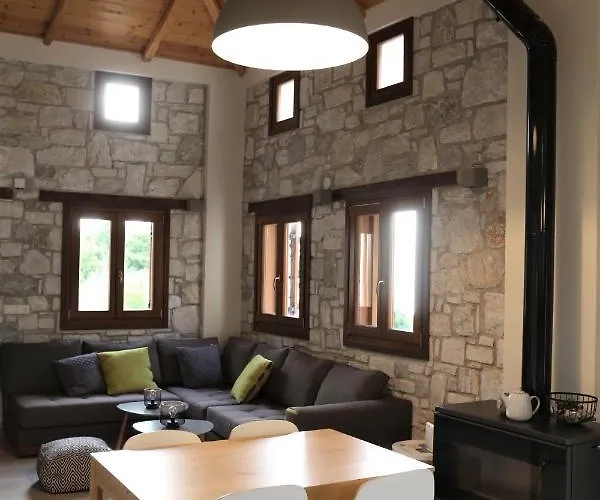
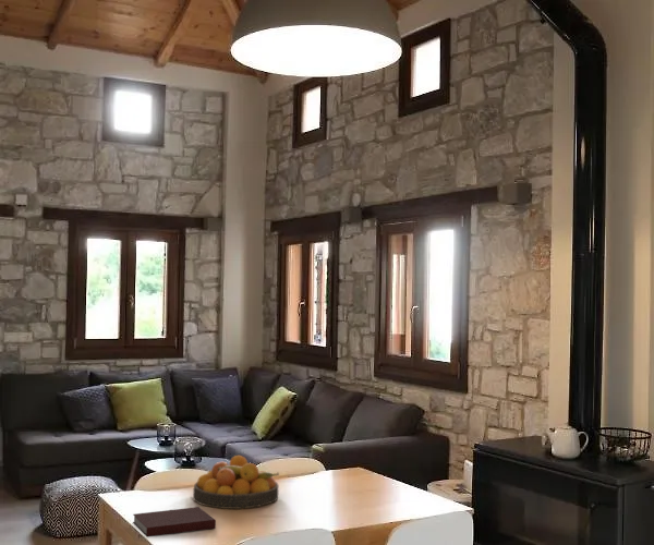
+ fruit bowl [192,455,280,510]
+ notebook [132,506,217,537]
